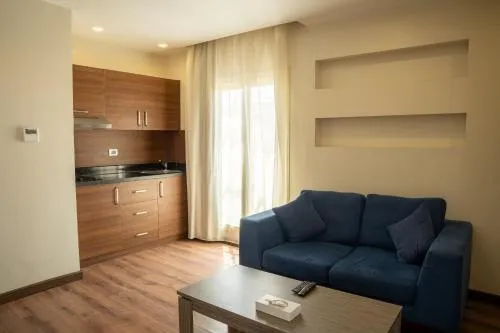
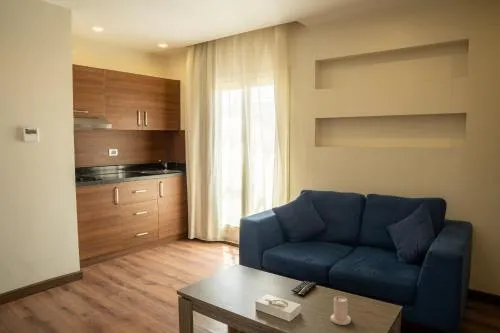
+ candle [330,295,352,326]
